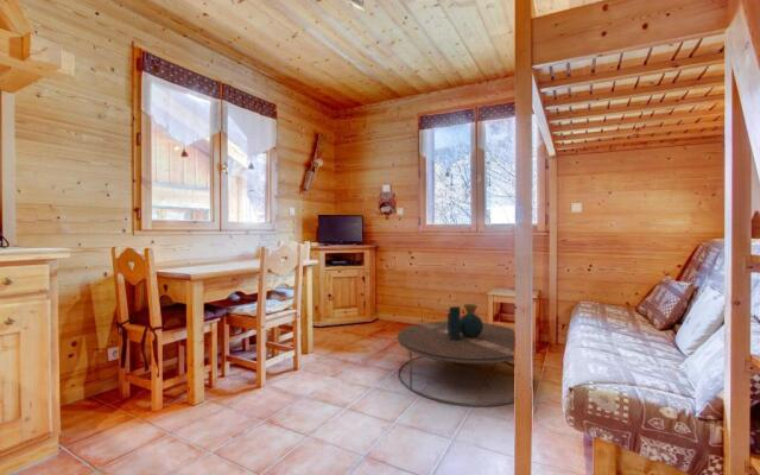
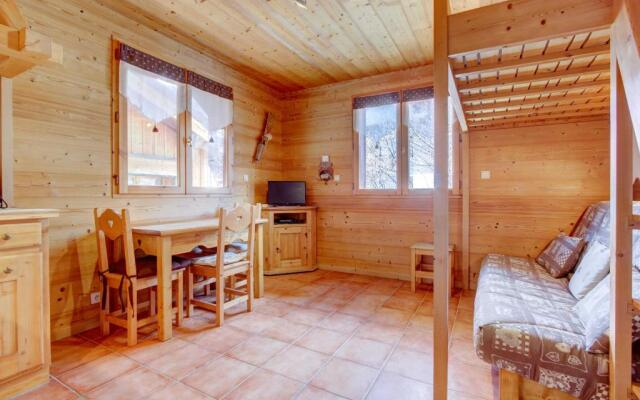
- coffee table [397,303,537,407]
